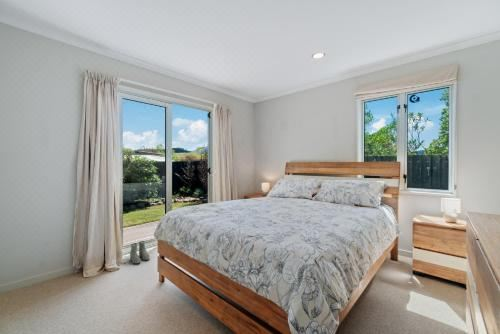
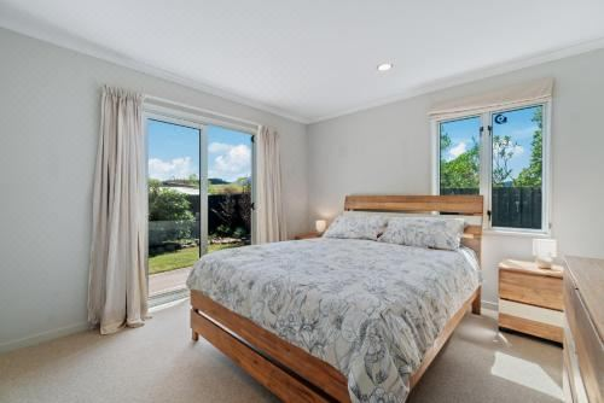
- boots [129,240,151,265]
